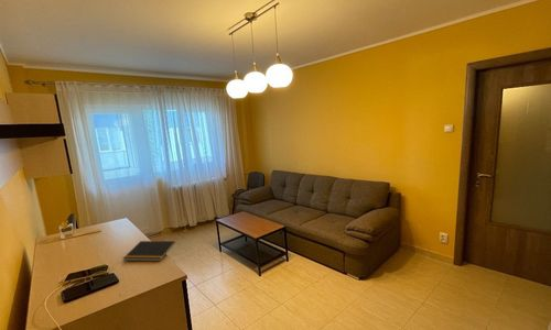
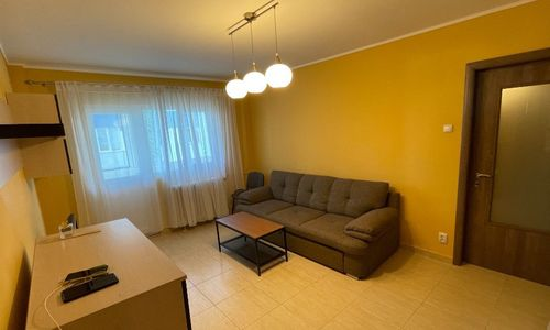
- notepad [122,240,176,262]
